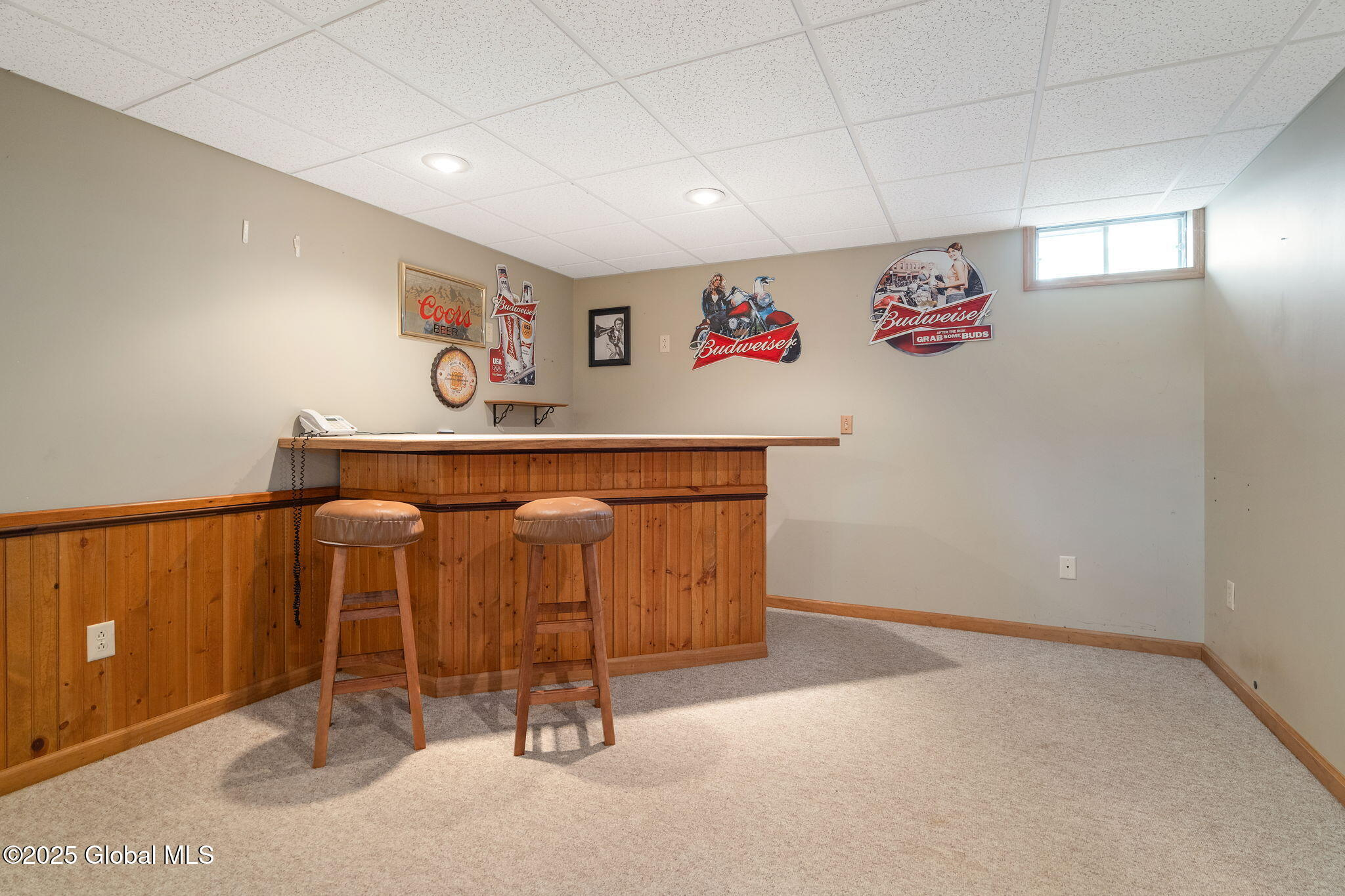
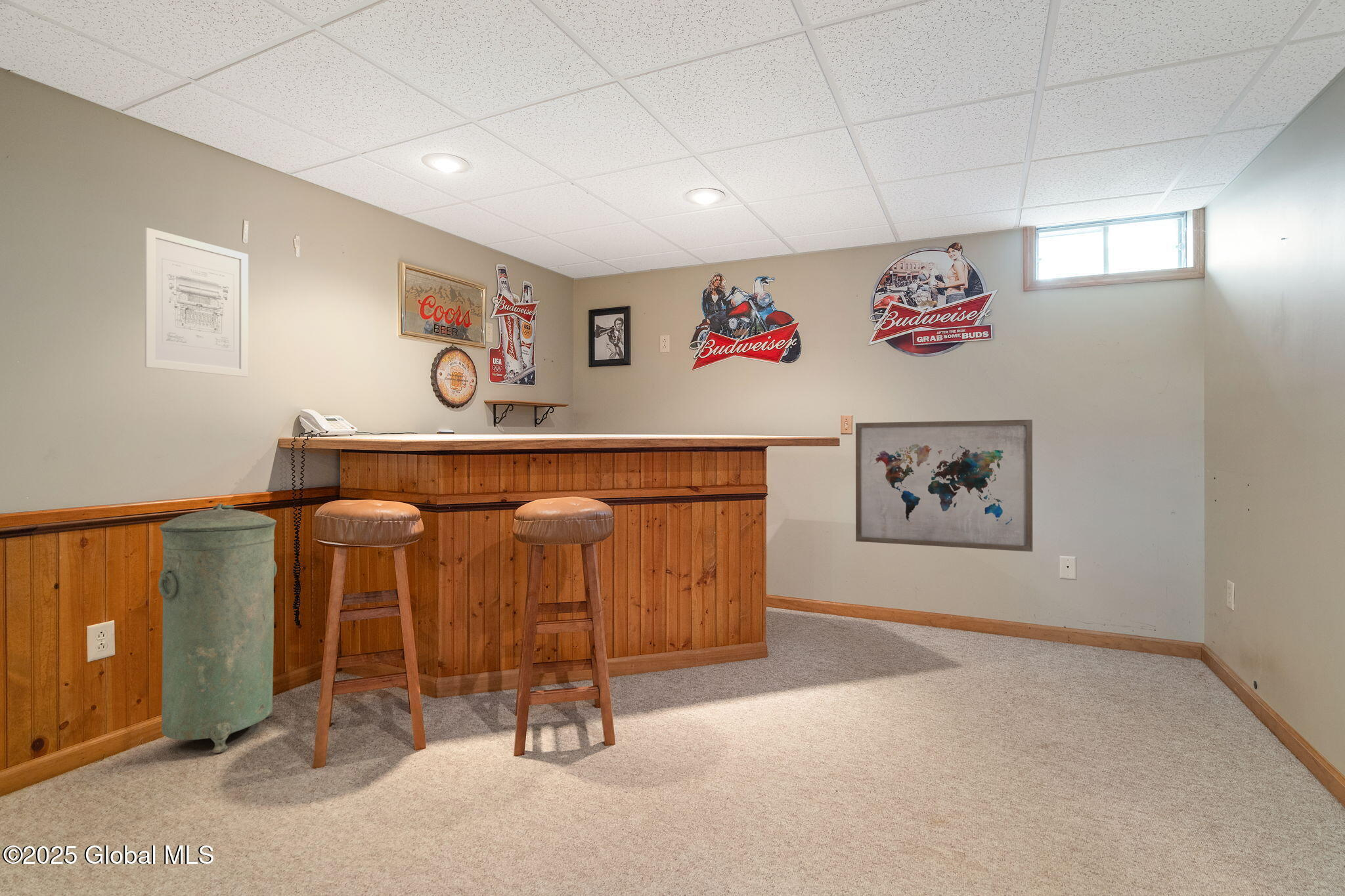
+ wall art [144,227,249,377]
+ wall art [855,419,1033,552]
+ trash can [158,503,277,754]
